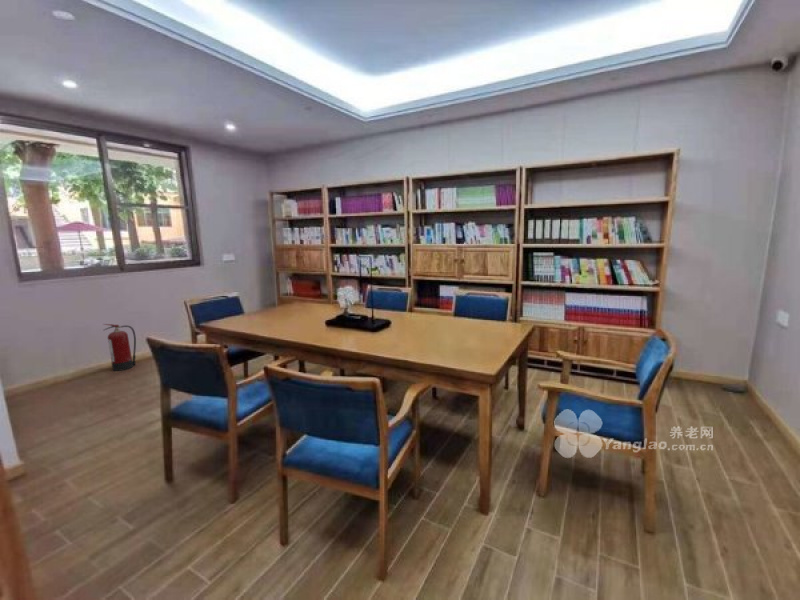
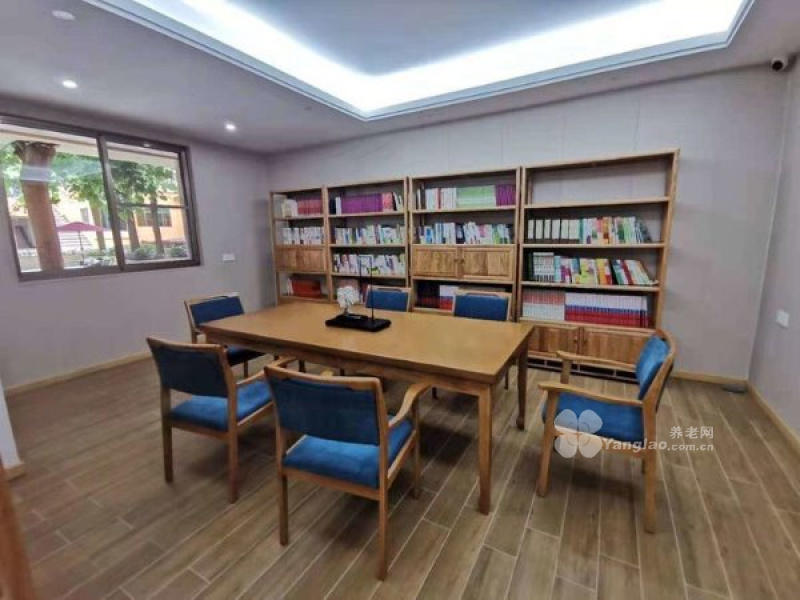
- fire extinguisher [102,323,137,372]
